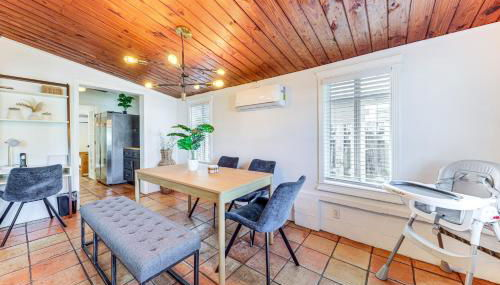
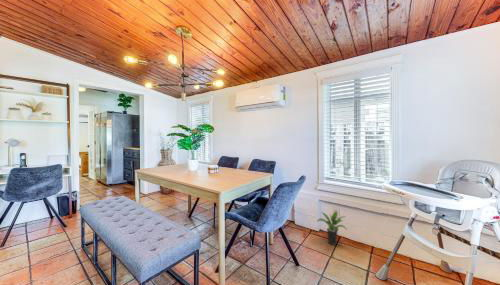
+ potted plant [316,210,347,246]
